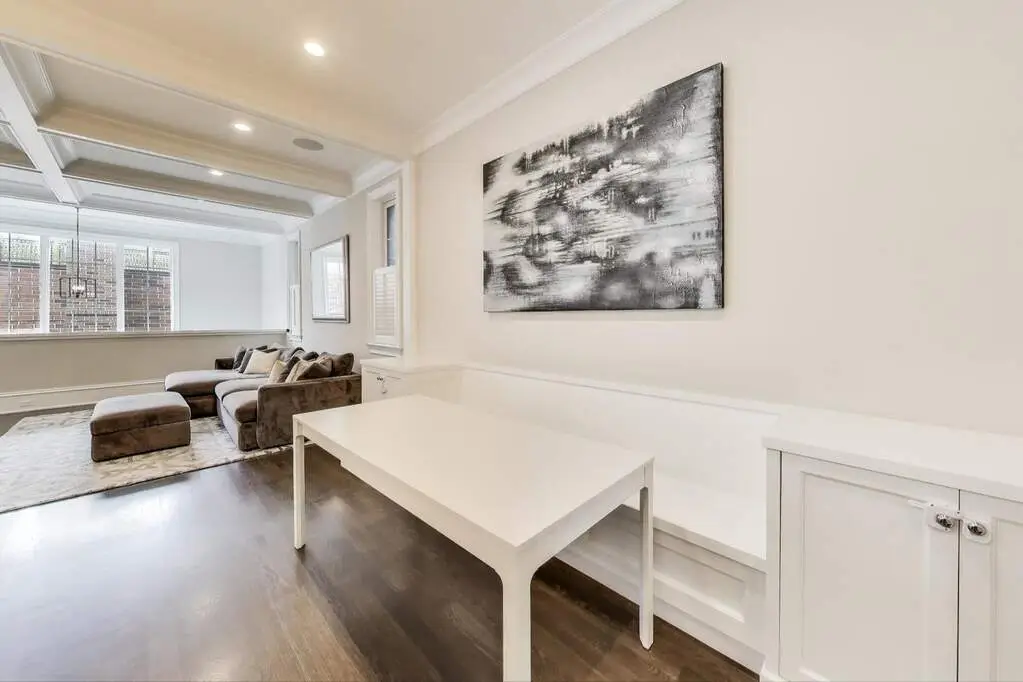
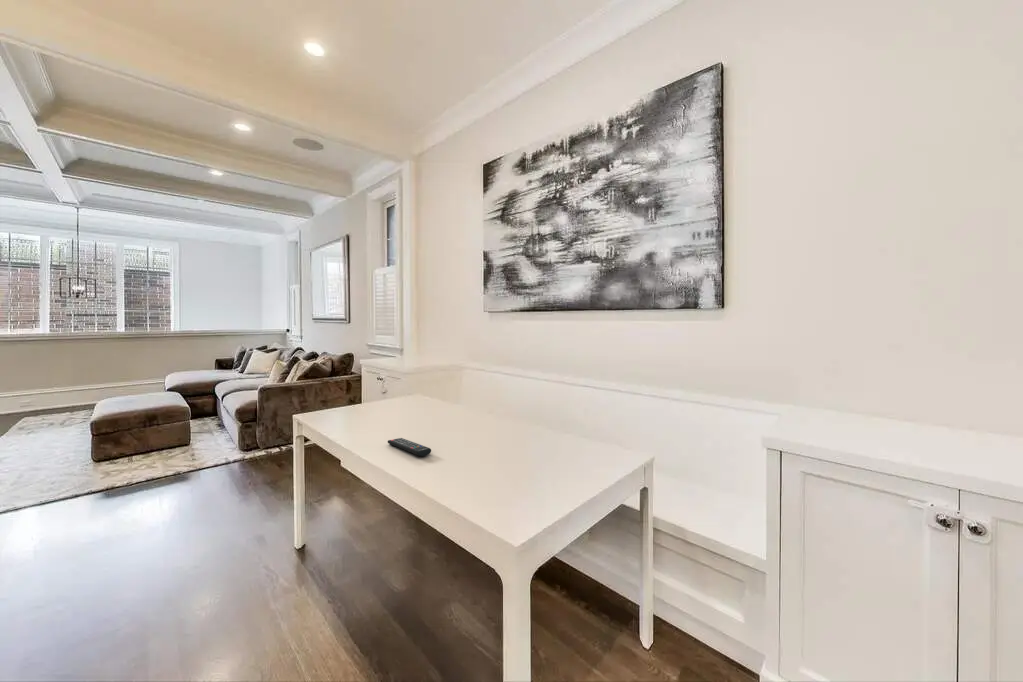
+ remote control [387,437,432,457]
